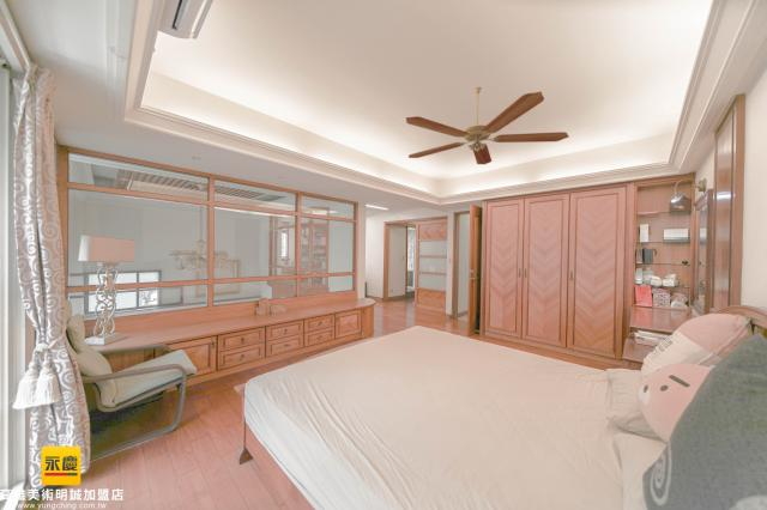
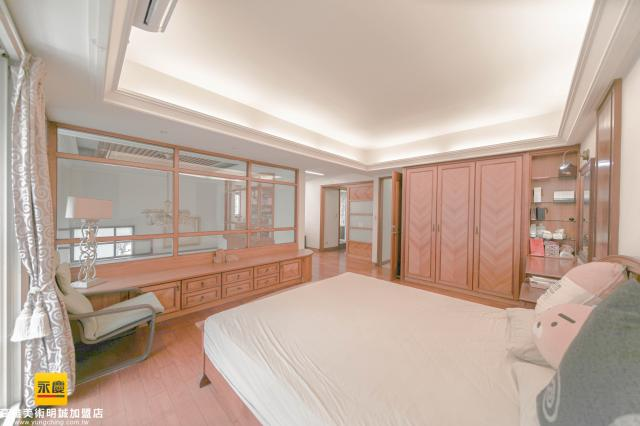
- ceiling fan [405,86,570,165]
